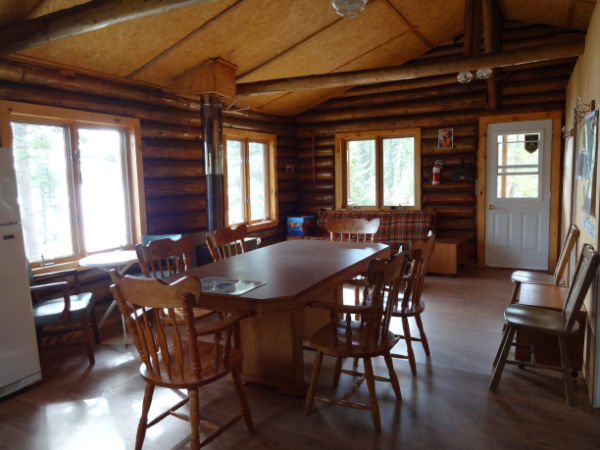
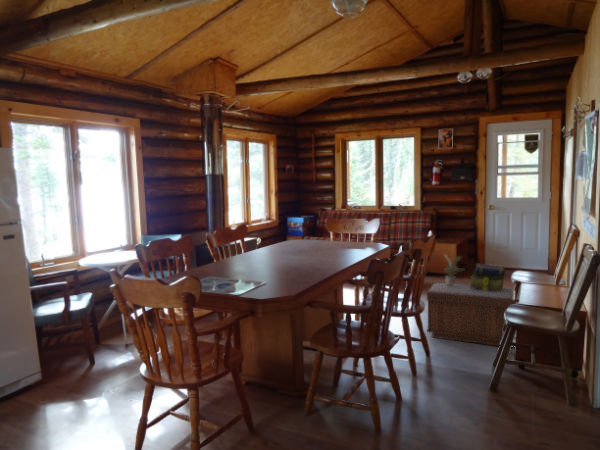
+ stack of books [470,262,507,292]
+ bench [426,282,516,347]
+ potted plant [443,253,465,286]
